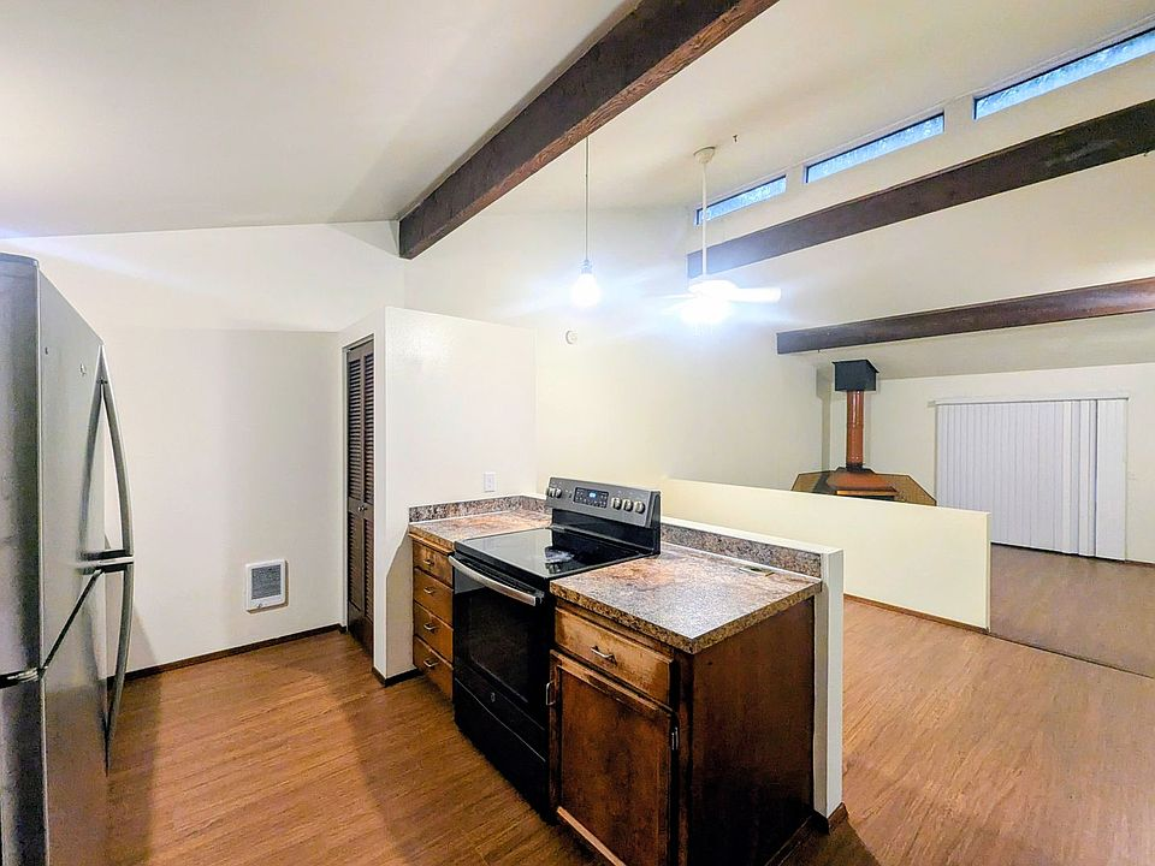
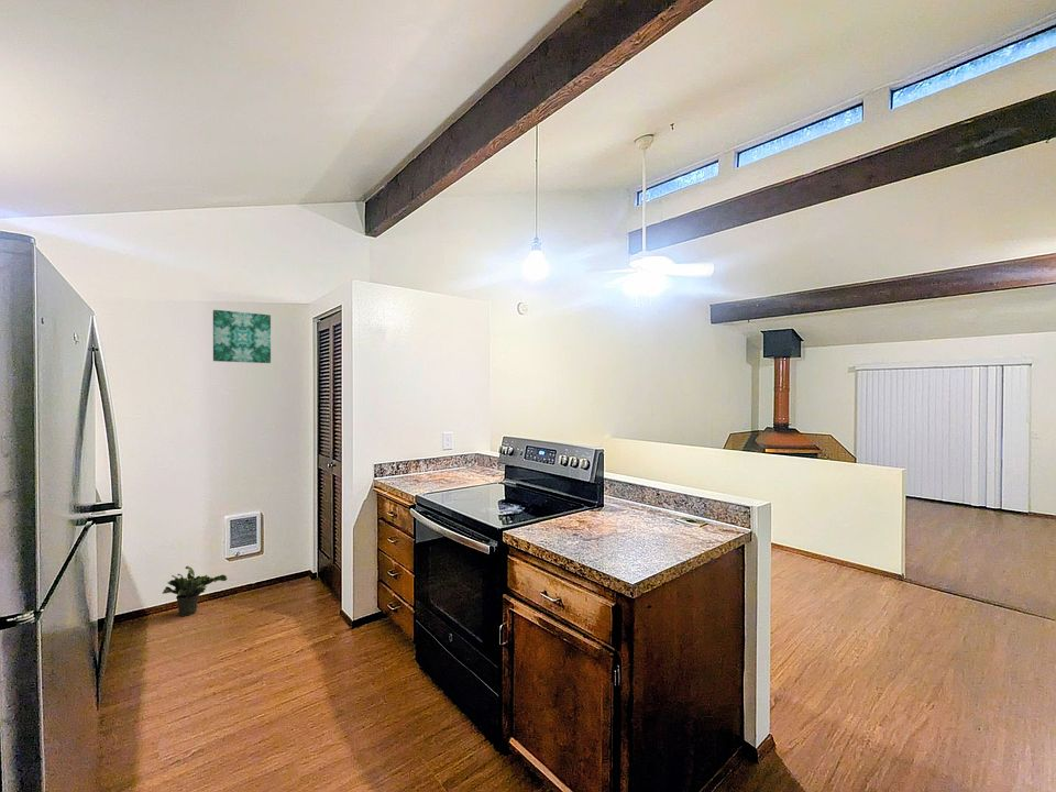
+ potted plant [162,565,228,617]
+ wall art [212,309,272,364]
